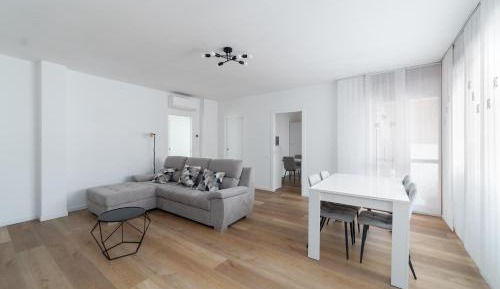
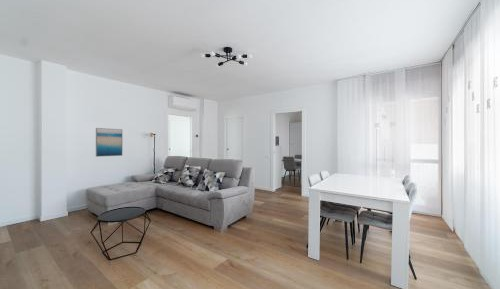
+ wall art [95,127,123,158]
